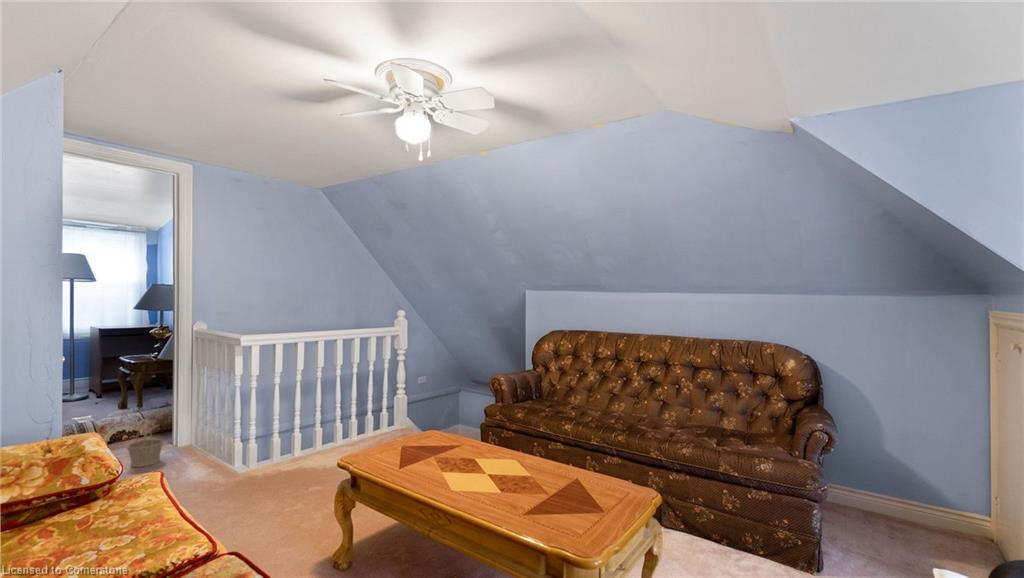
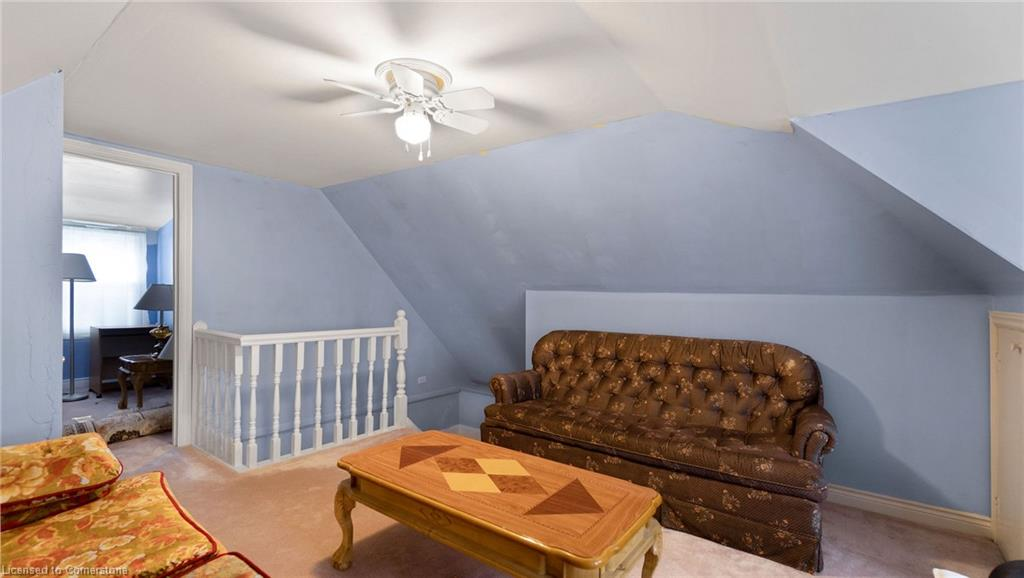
- basket [126,418,165,468]
